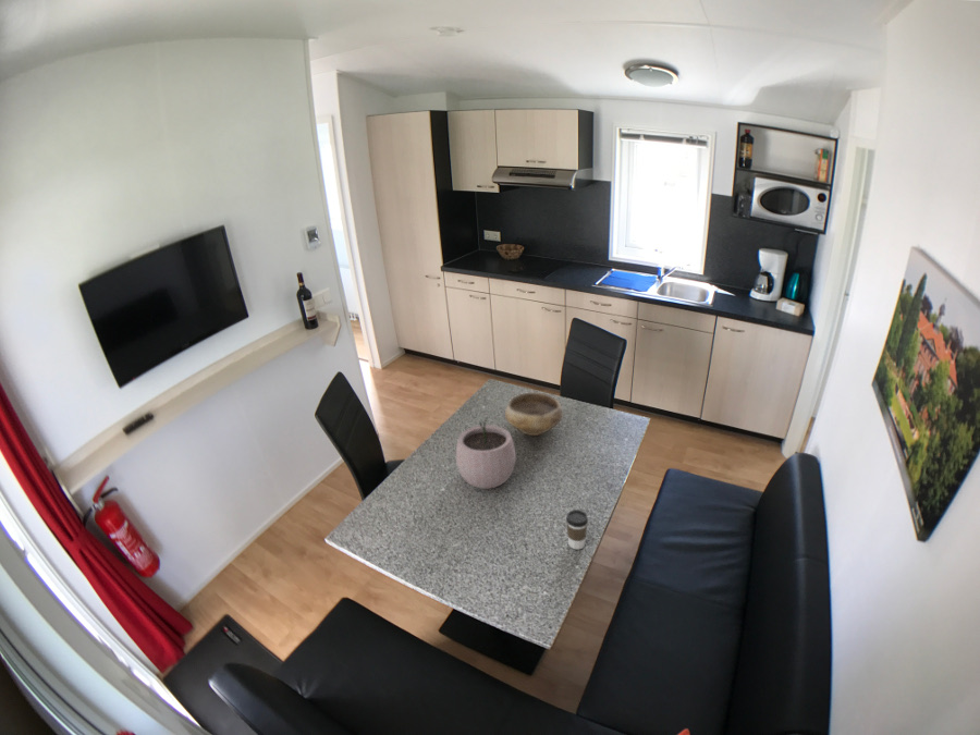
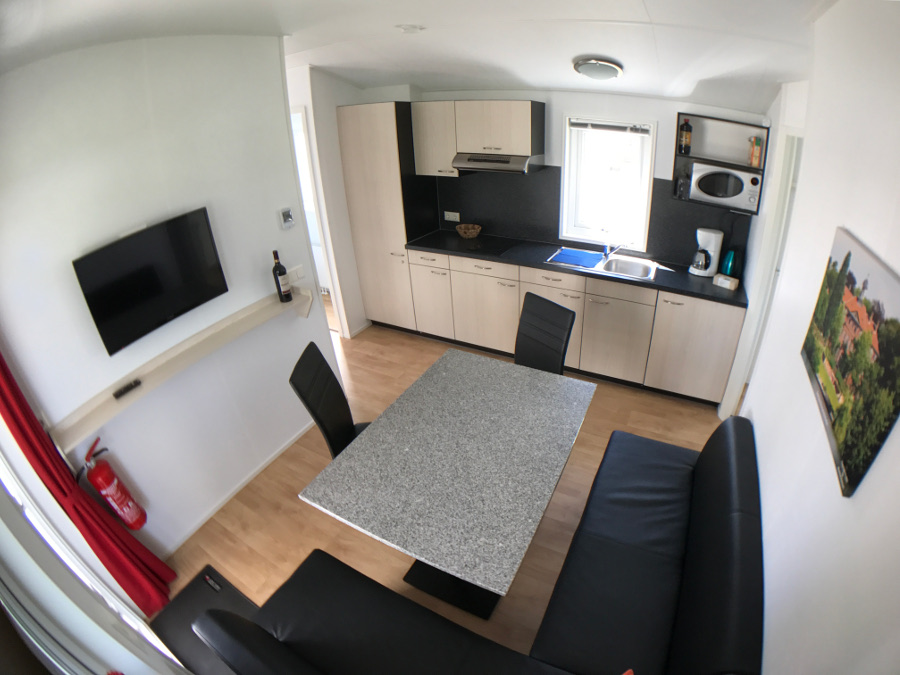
- coffee cup [565,509,589,550]
- plant pot [455,417,517,490]
- bowl [504,391,563,437]
